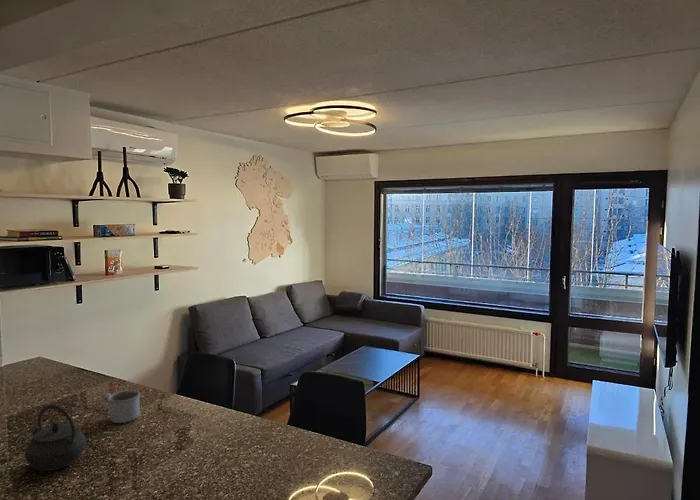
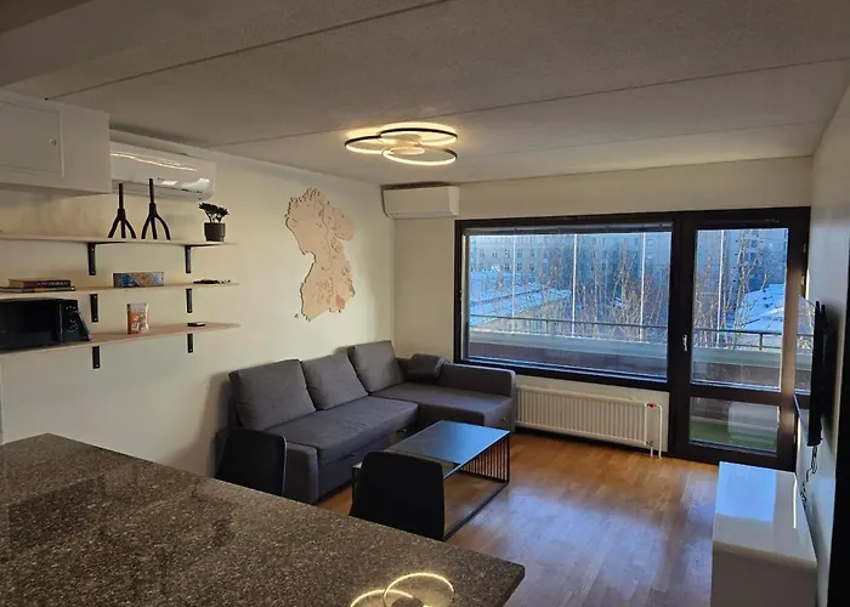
- kettle [23,404,88,472]
- mug [101,389,141,424]
